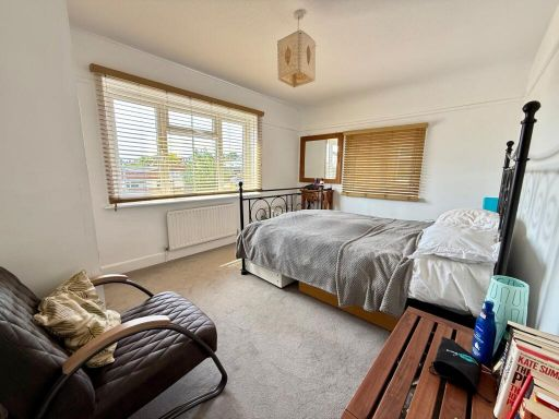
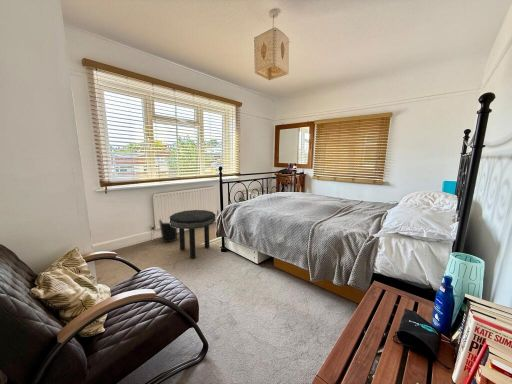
+ wastebasket [158,219,179,243]
+ side table [169,209,216,259]
